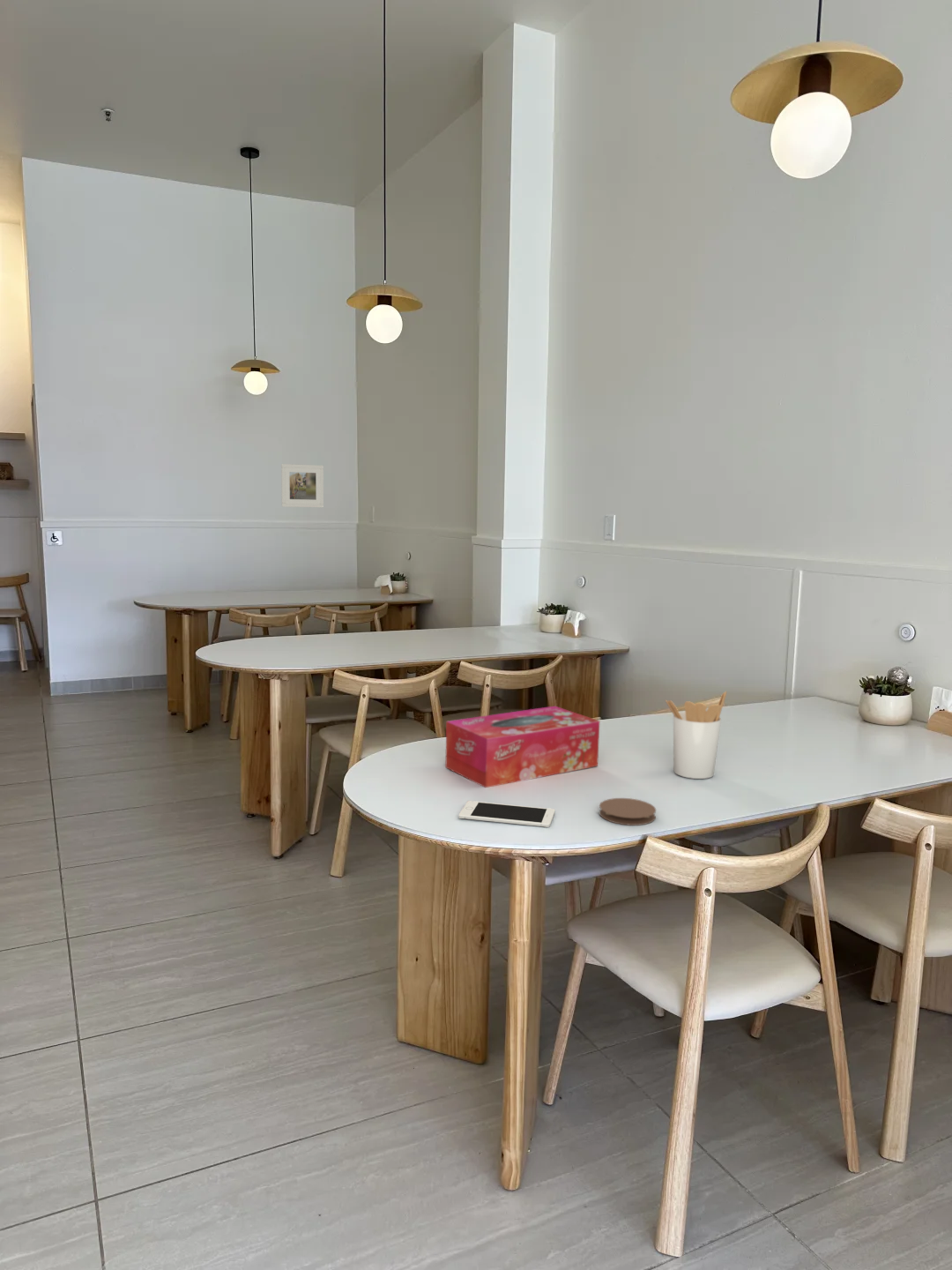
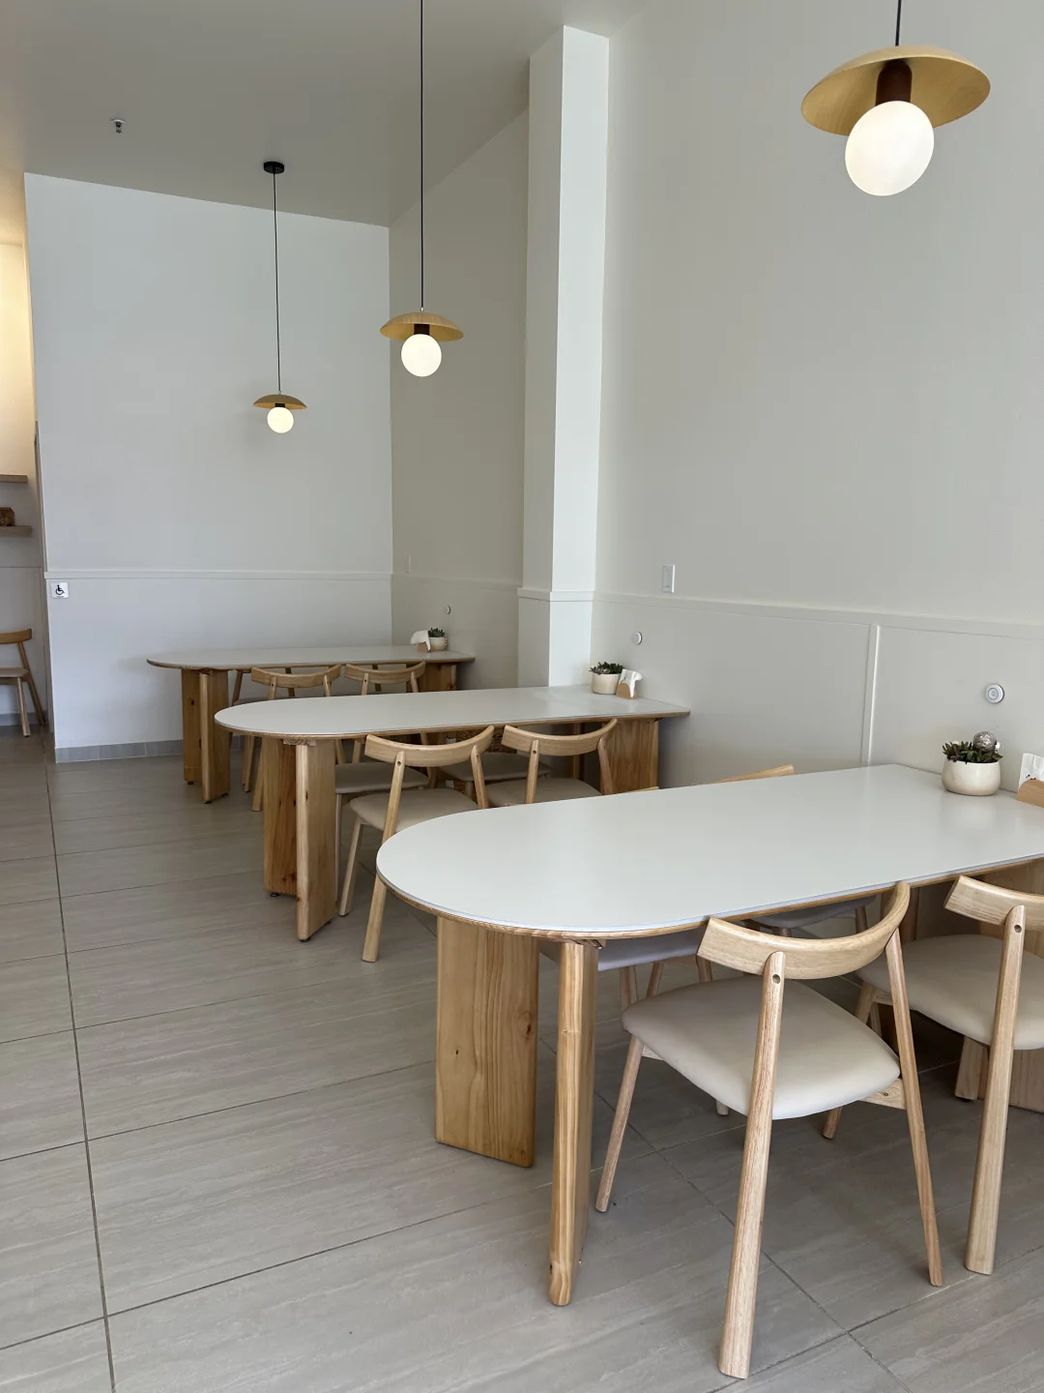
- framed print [280,463,324,508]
- coaster [599,797,657,826]
- cell phone [458,800,555,828]
- tissue box [444,706,600,788]
- utensil holder [665,691,728,780]
